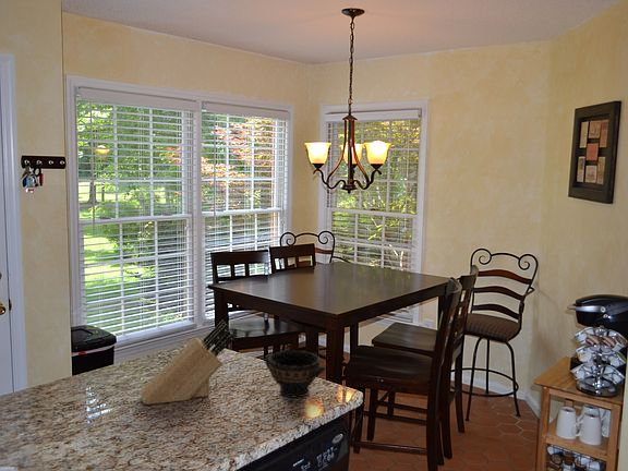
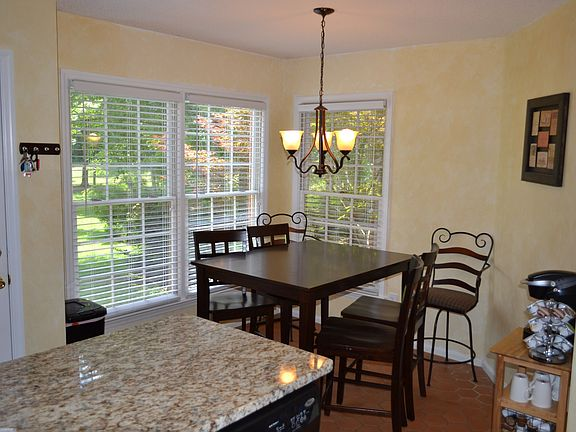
- knife block [140,319,234,406]
- bowl [264,350,326,398]
